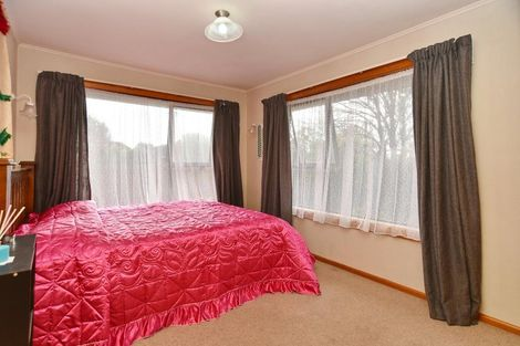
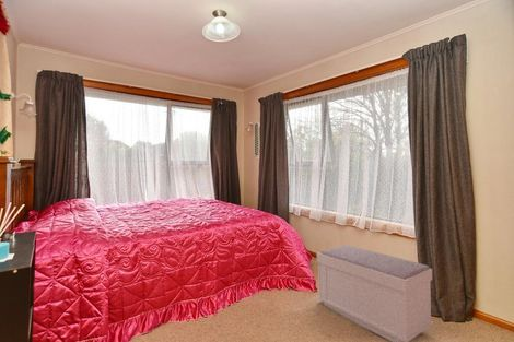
+ bench [316,245,434,342]
